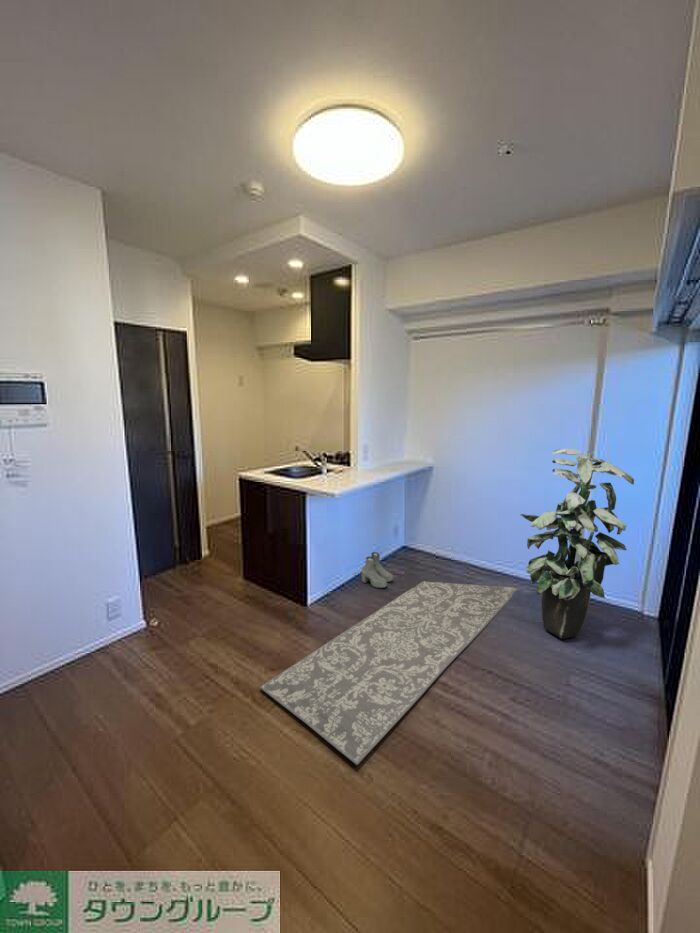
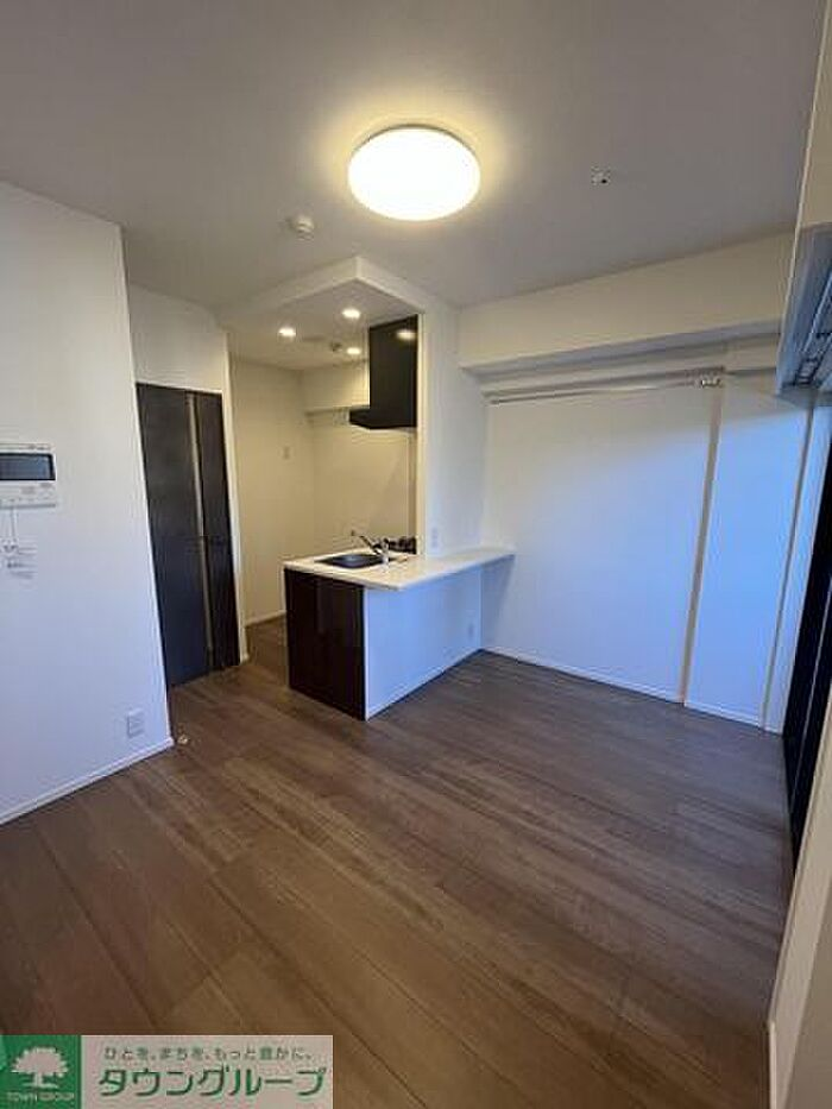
- rug [259,580,518,766]
- indoor plant [519,448,635,639]
- boots [360,551,394,589]
